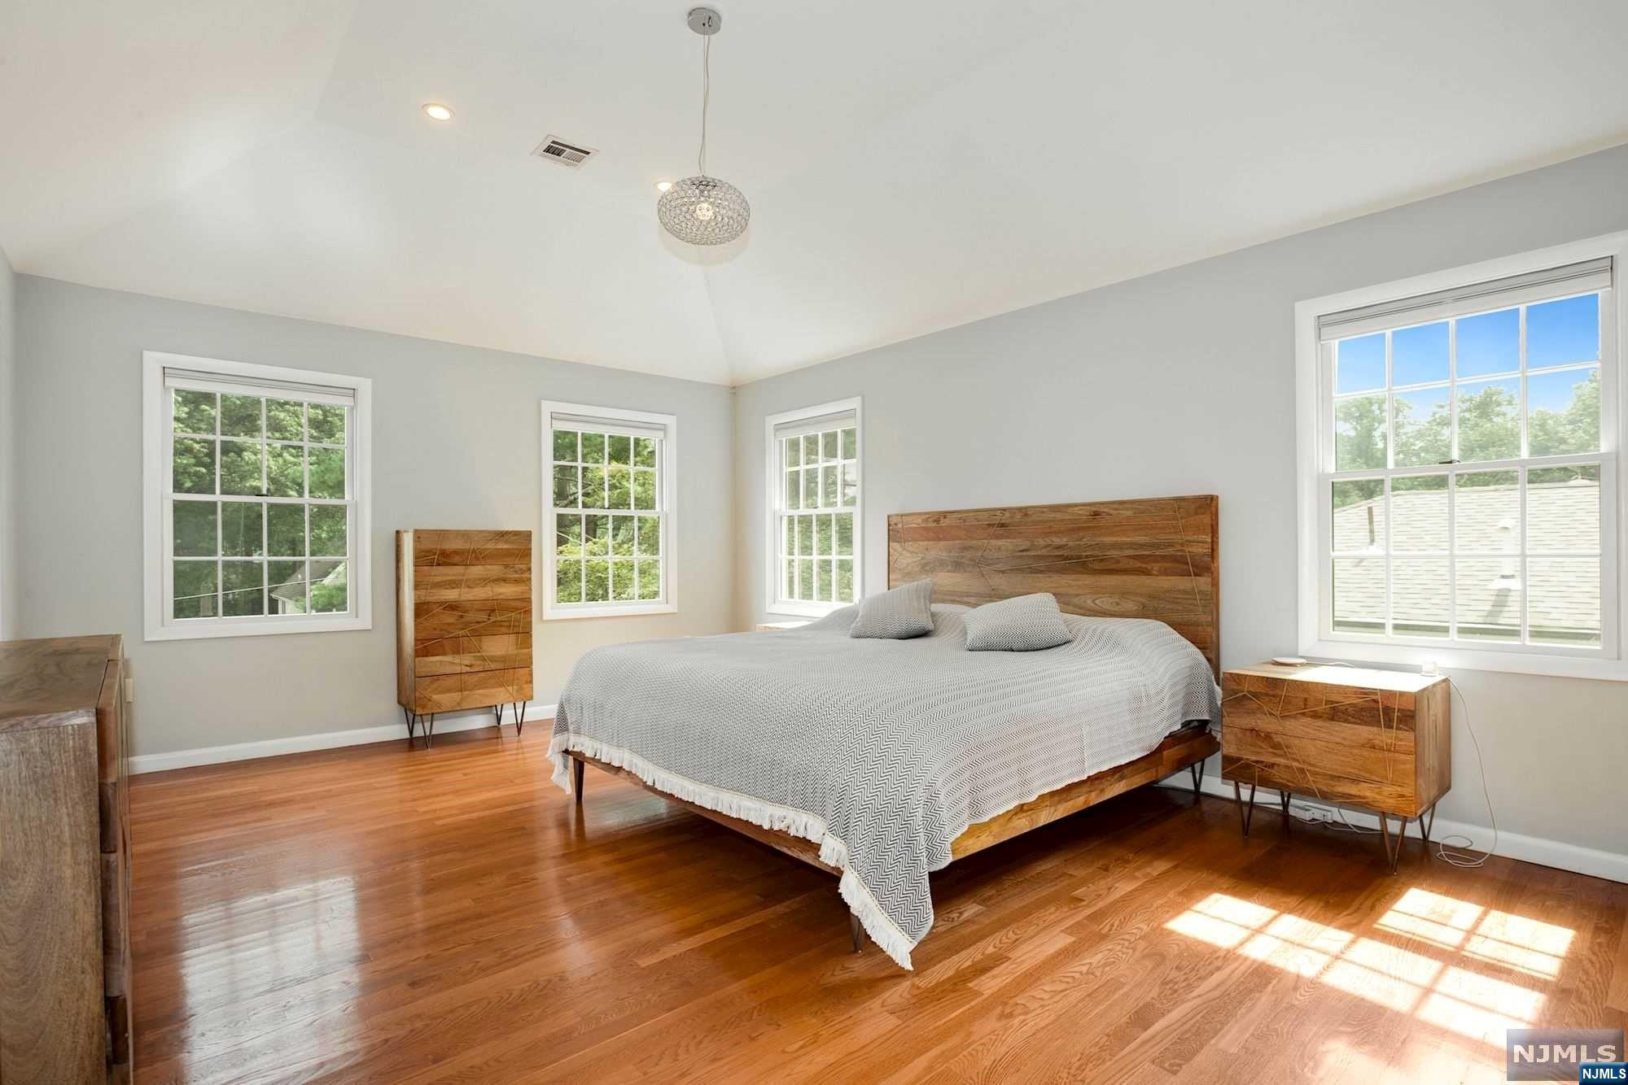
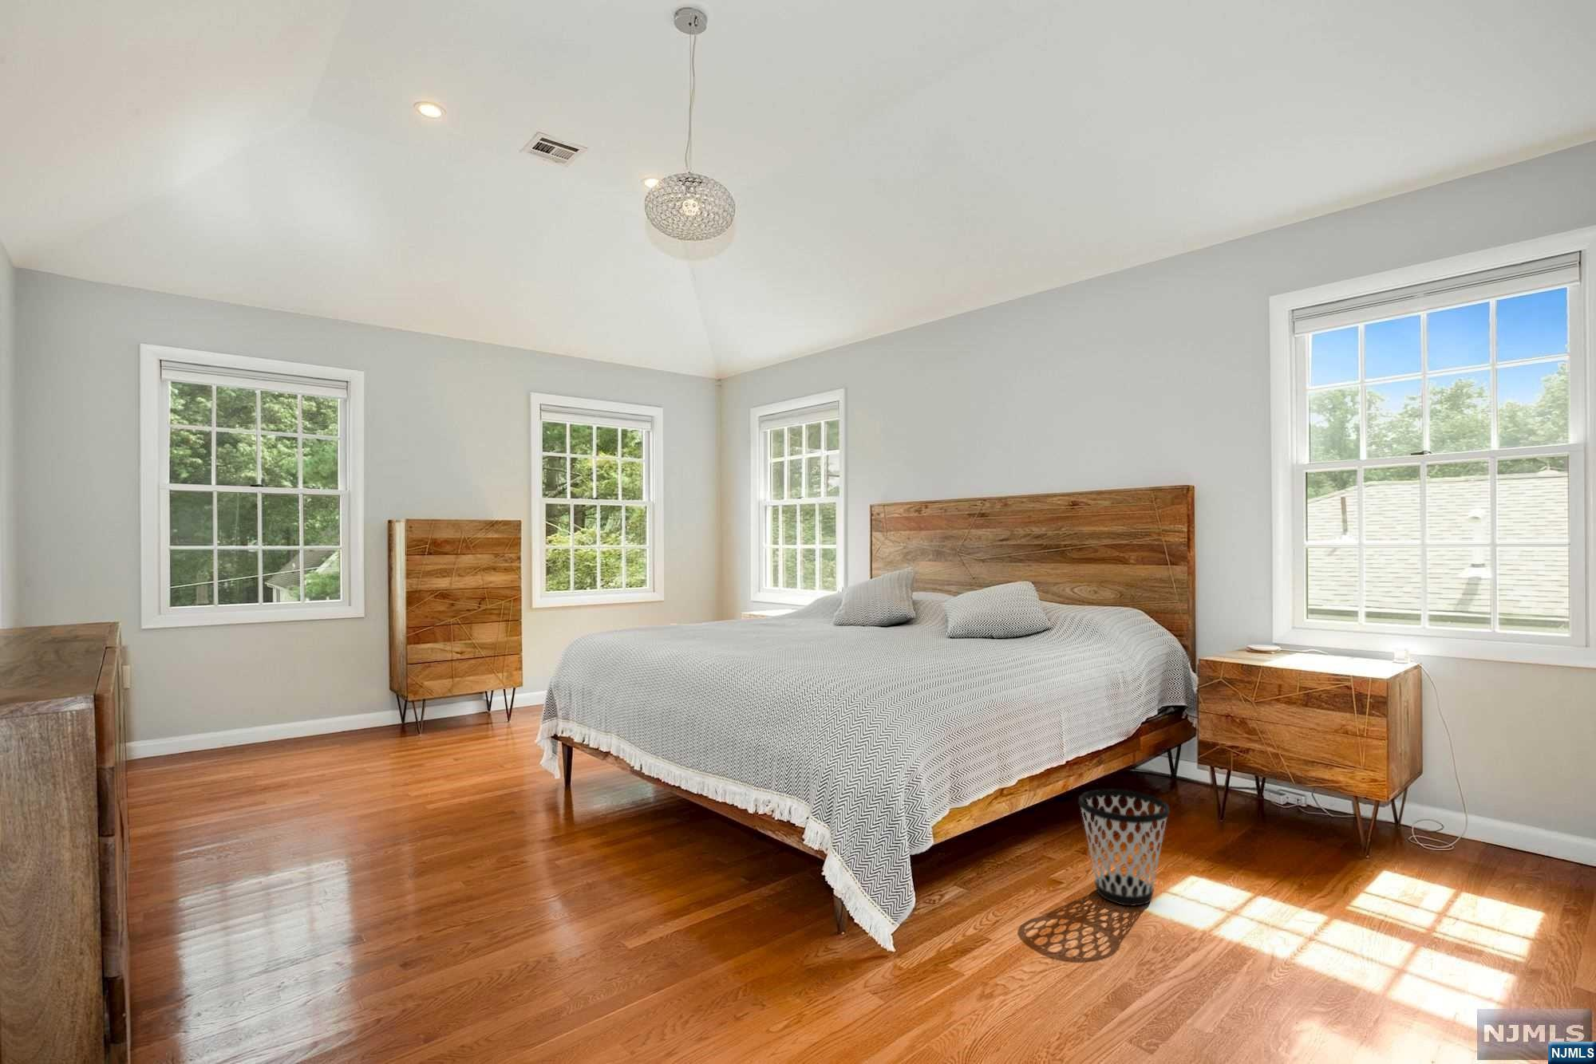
+ wastebasket [1078,788,1171,907]
